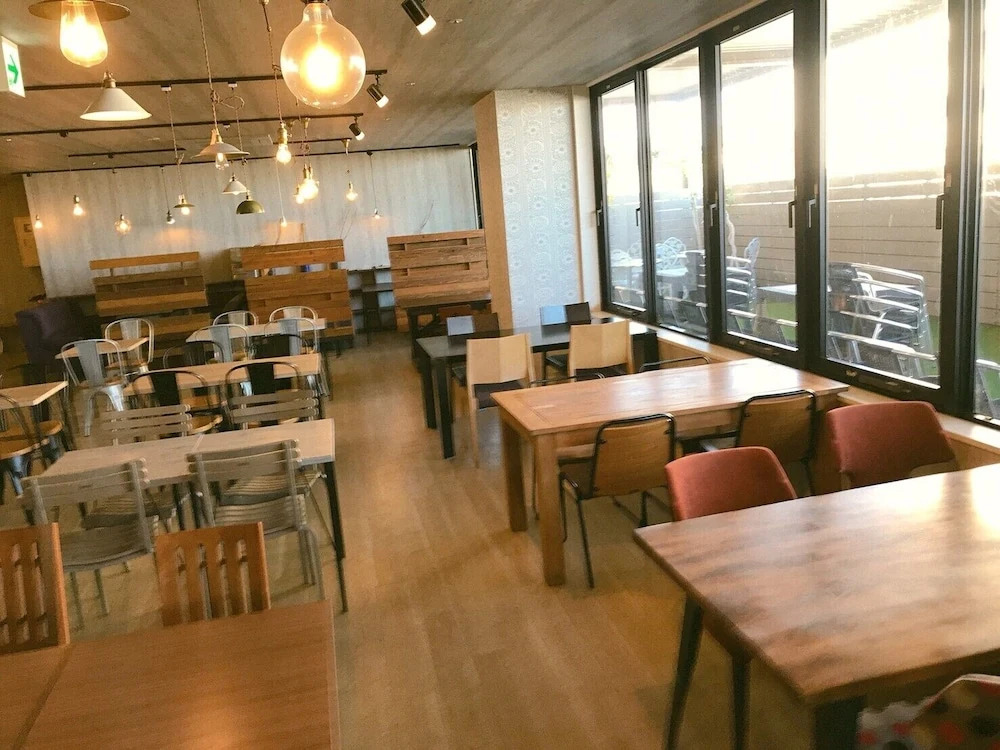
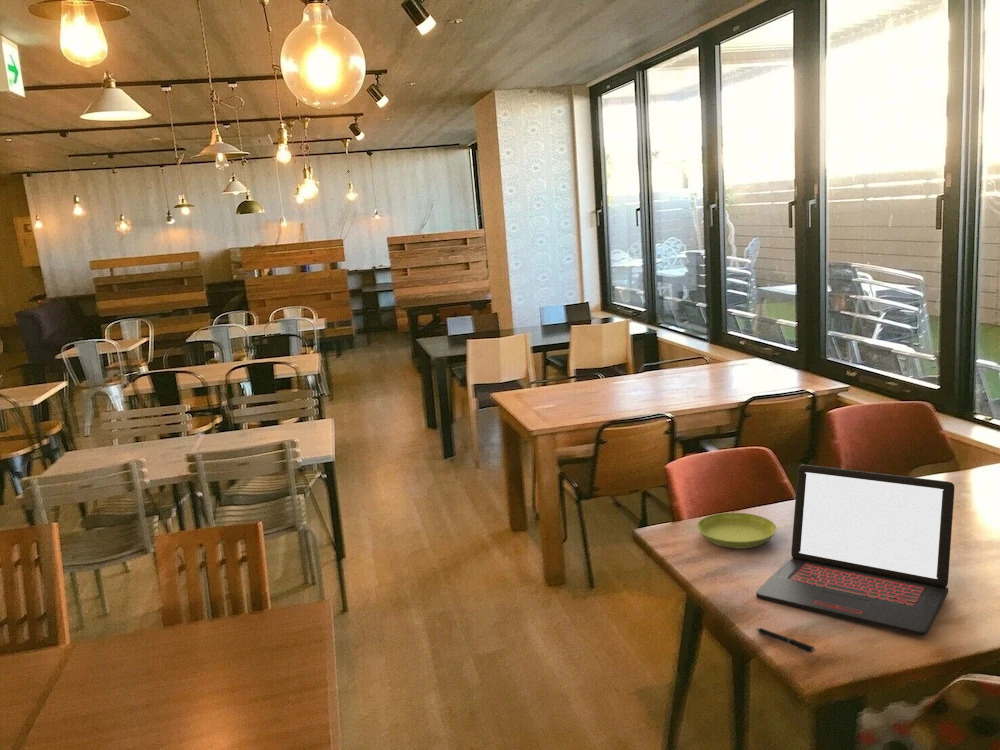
+ saucer [696,512,777,549]
+ laptop [755,464,956,636]
+ pen [754,627,816,654]
